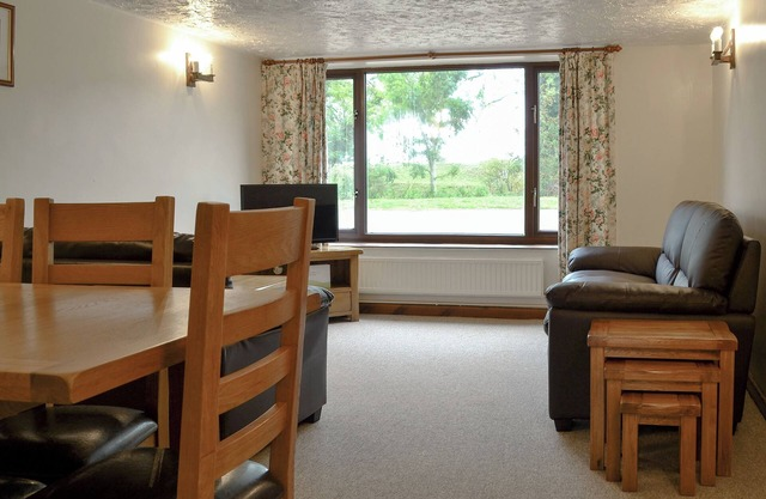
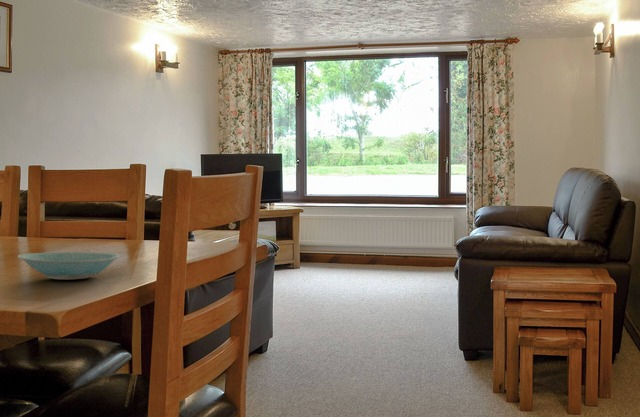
+ bowl [17,251,120,280]
